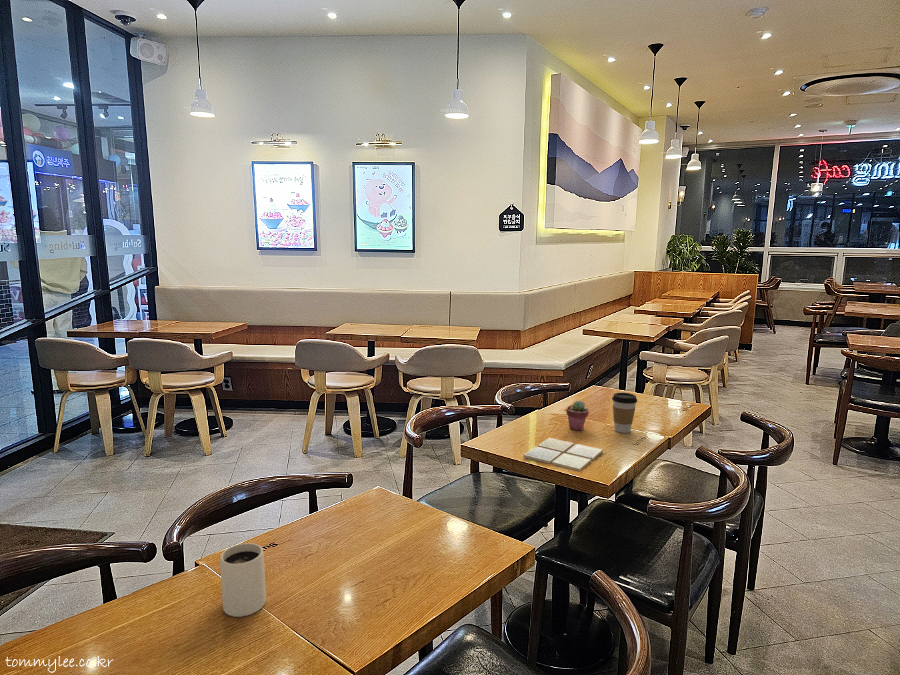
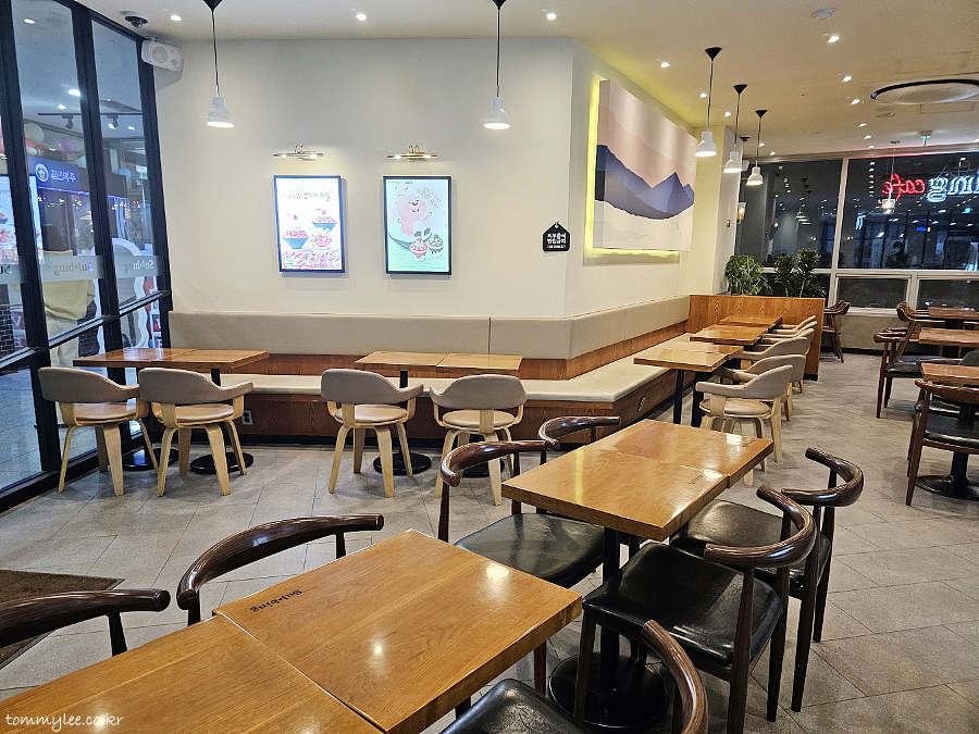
- drink coaster [523,437,604,472]
- potted succulent [565,400,590,431]
- coffee cup [611,392,638,434]
- mug [219,542,267,618]
